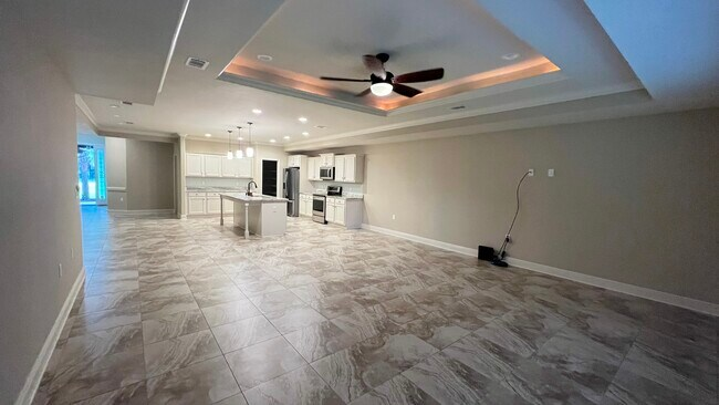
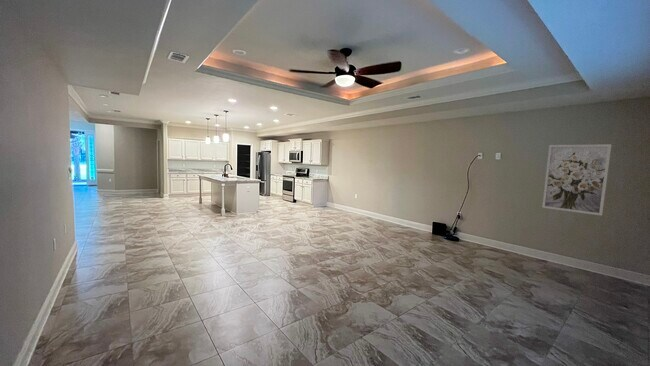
+ wall art [541,143,613,217]
